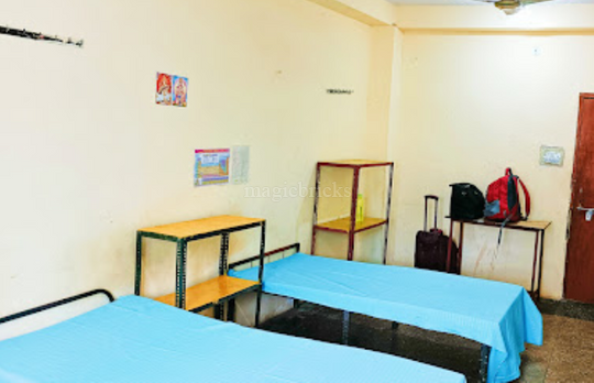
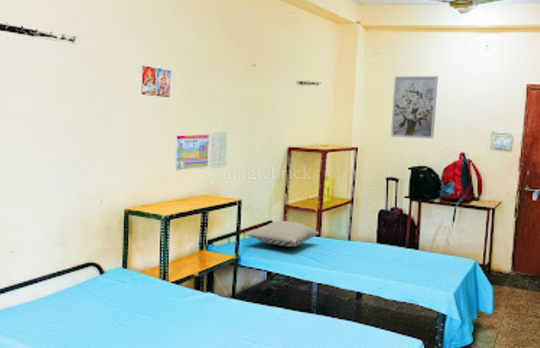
+ pillow [245,220,320,248]
+ wall art [390,75,439,140]
